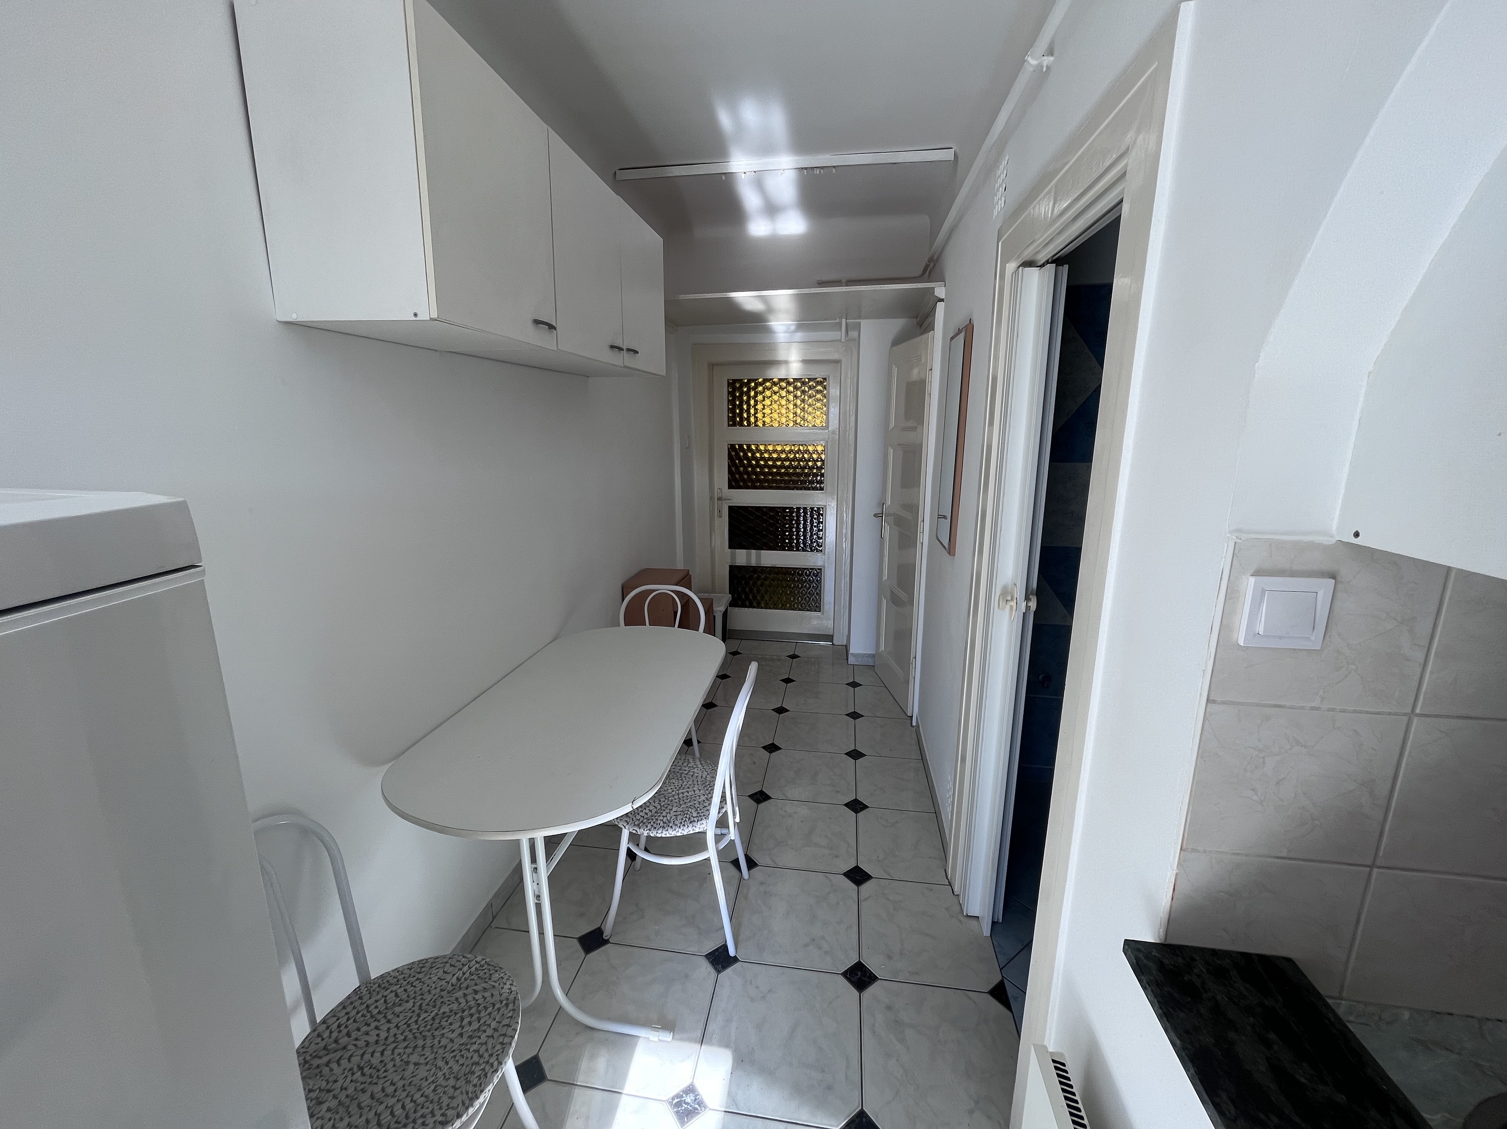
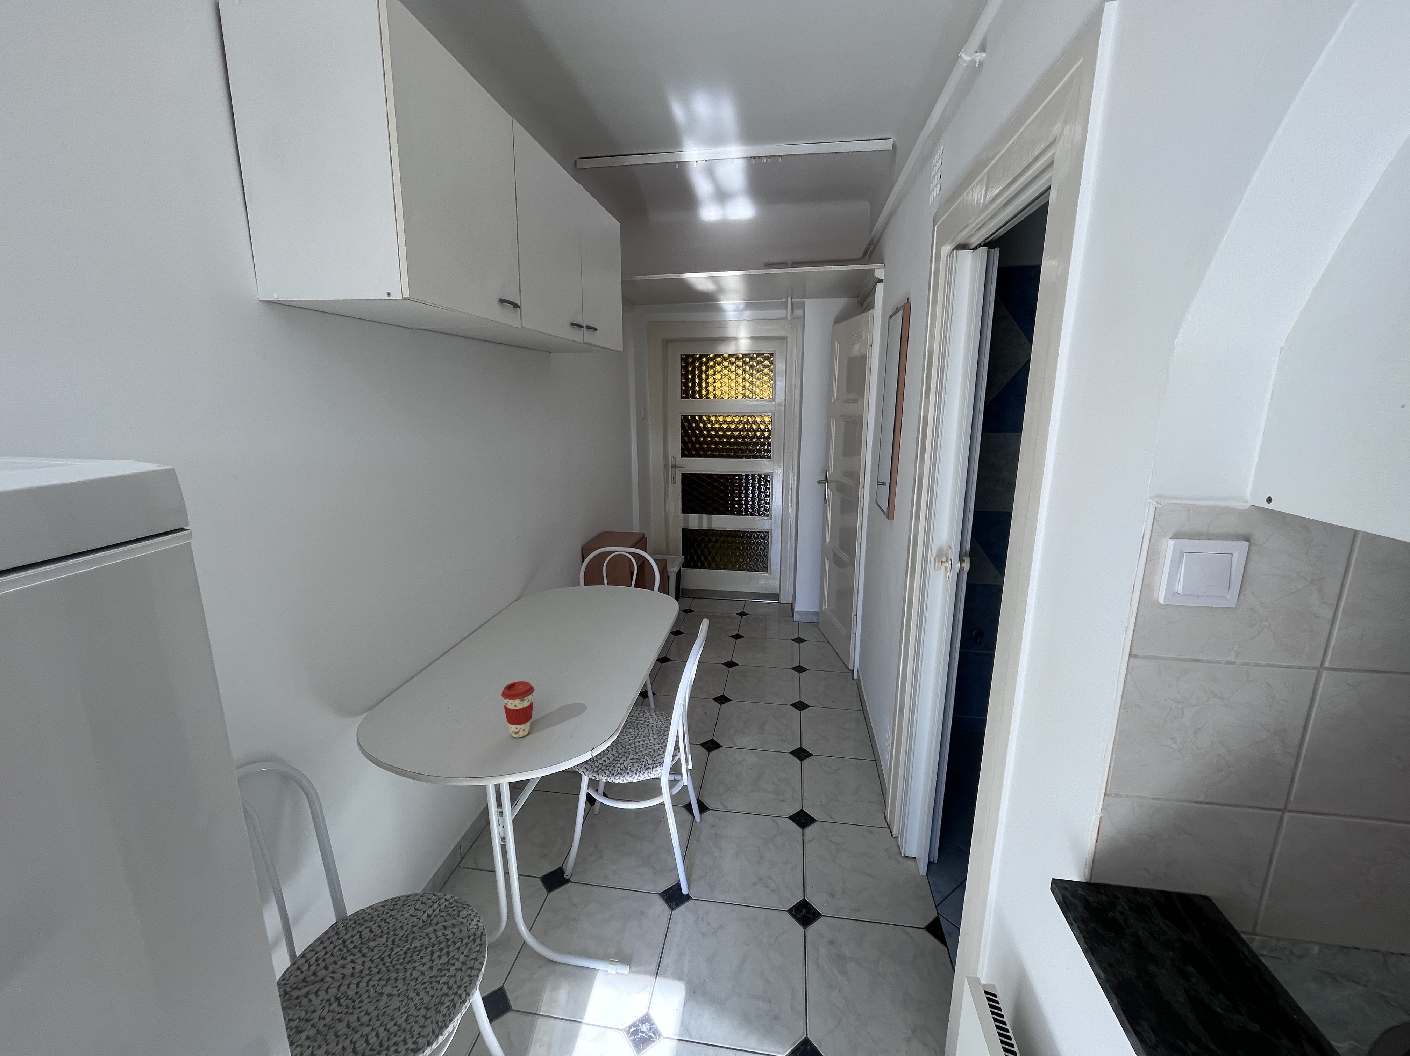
+ coffee cup [501,681,535,738]
